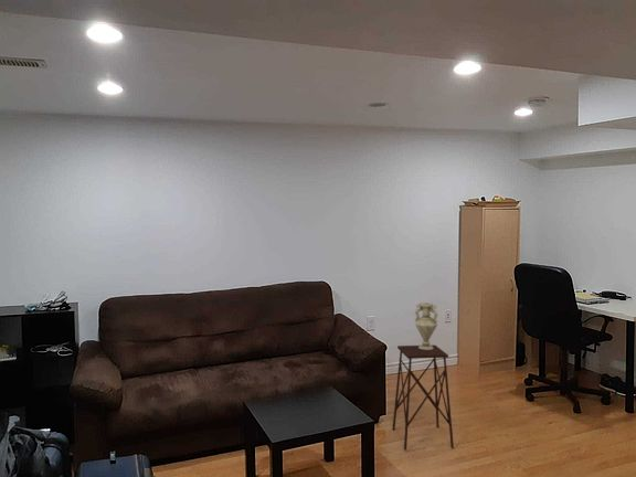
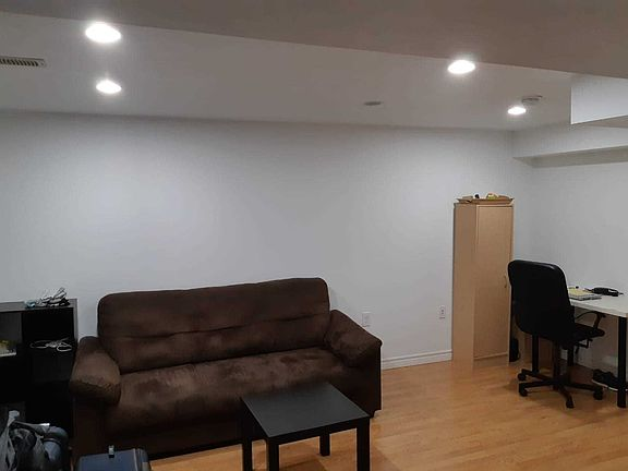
- vase [413,301,439,350]
- side table [391,344,455,452]
